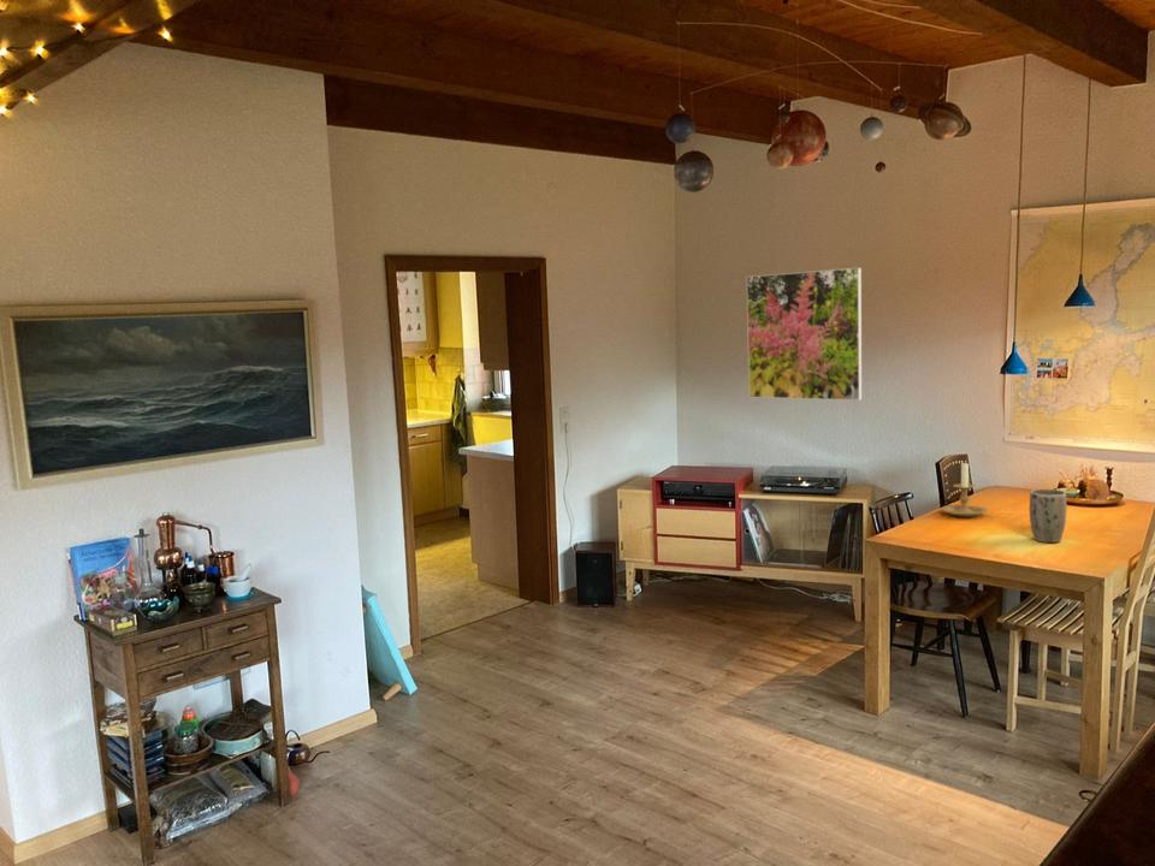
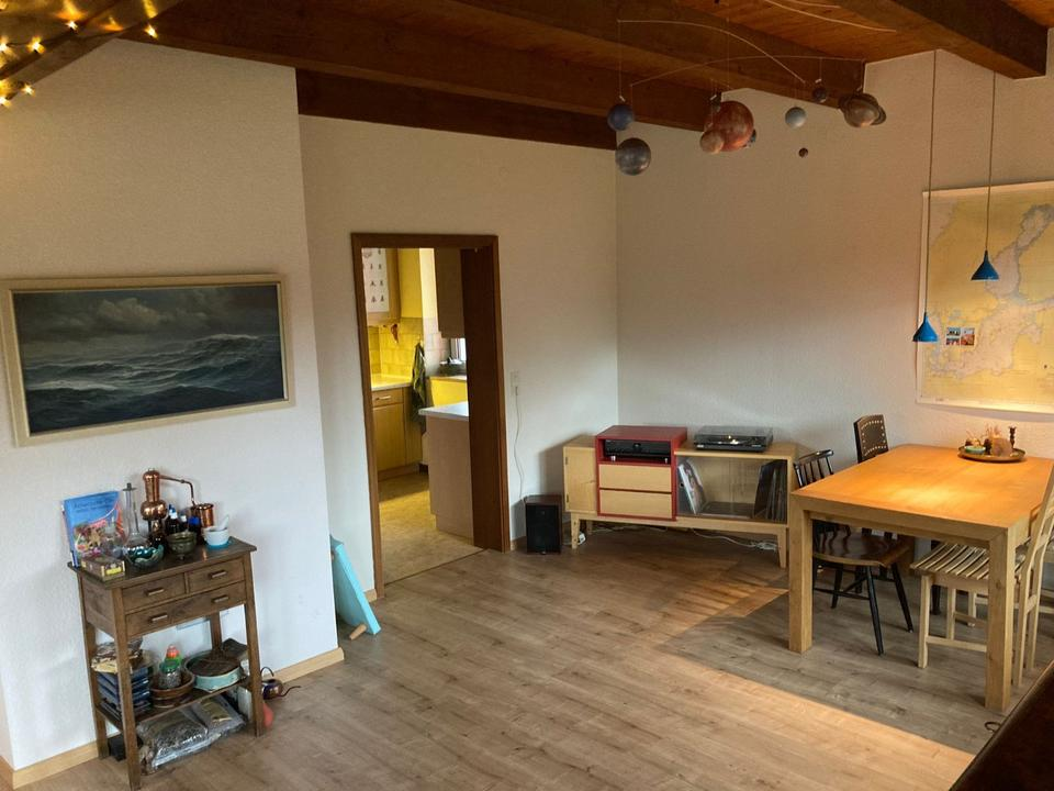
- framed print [746,267,863,402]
- plant pot [1029,488,1067,544]
- candle holder [940,461,989,518]
